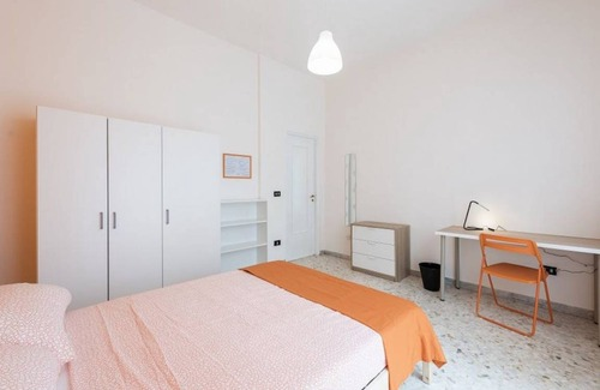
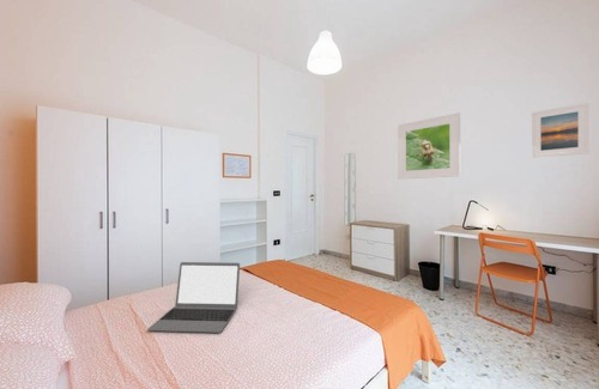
+ laptop [146,261,241,334]
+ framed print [531,102,589,159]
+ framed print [397,111,461,181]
